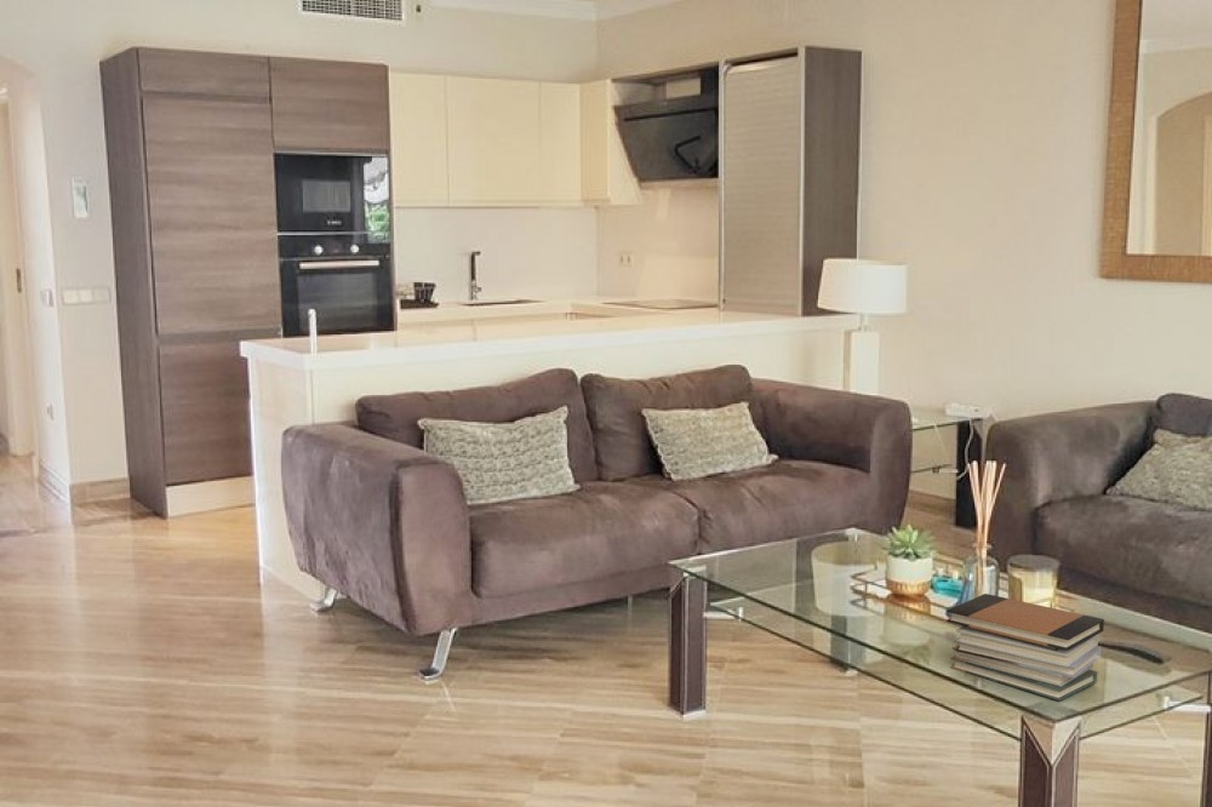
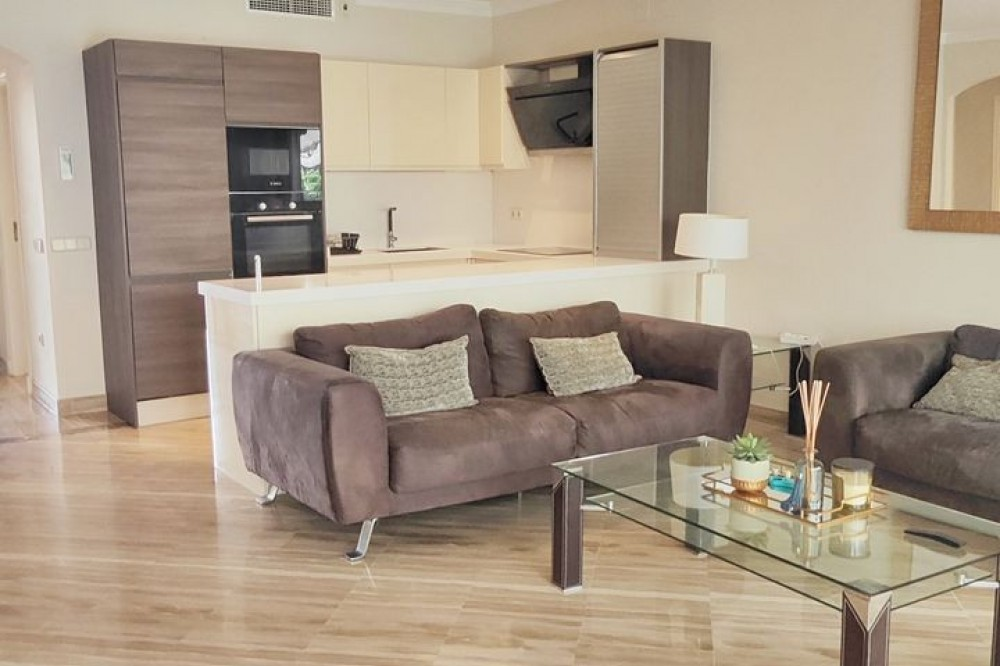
- book stack [945,593,1105,702]
